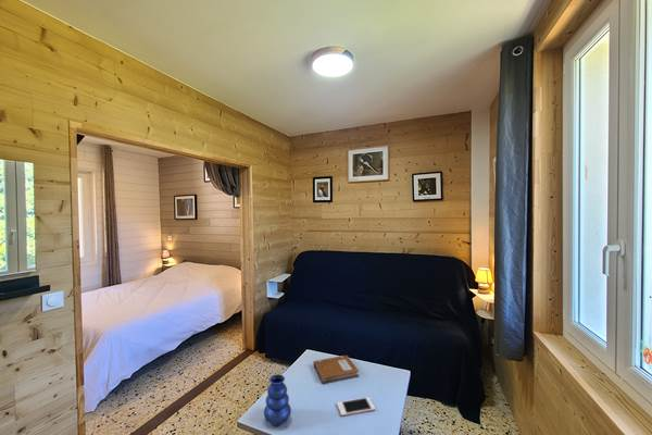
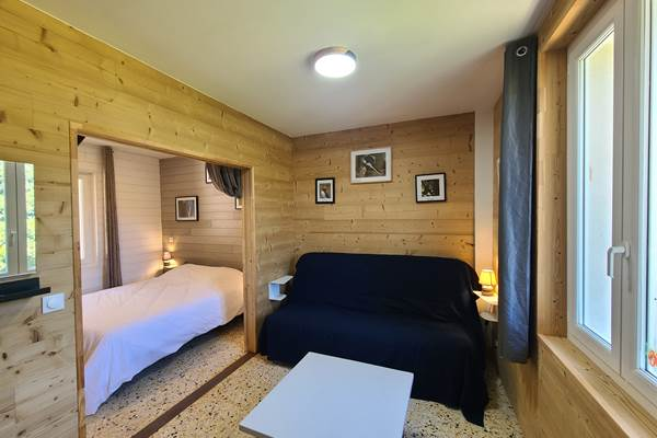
- cell phone [336,396,376,418]
- notebook [312,355,360,385]
- vase [263,373,292,426]
